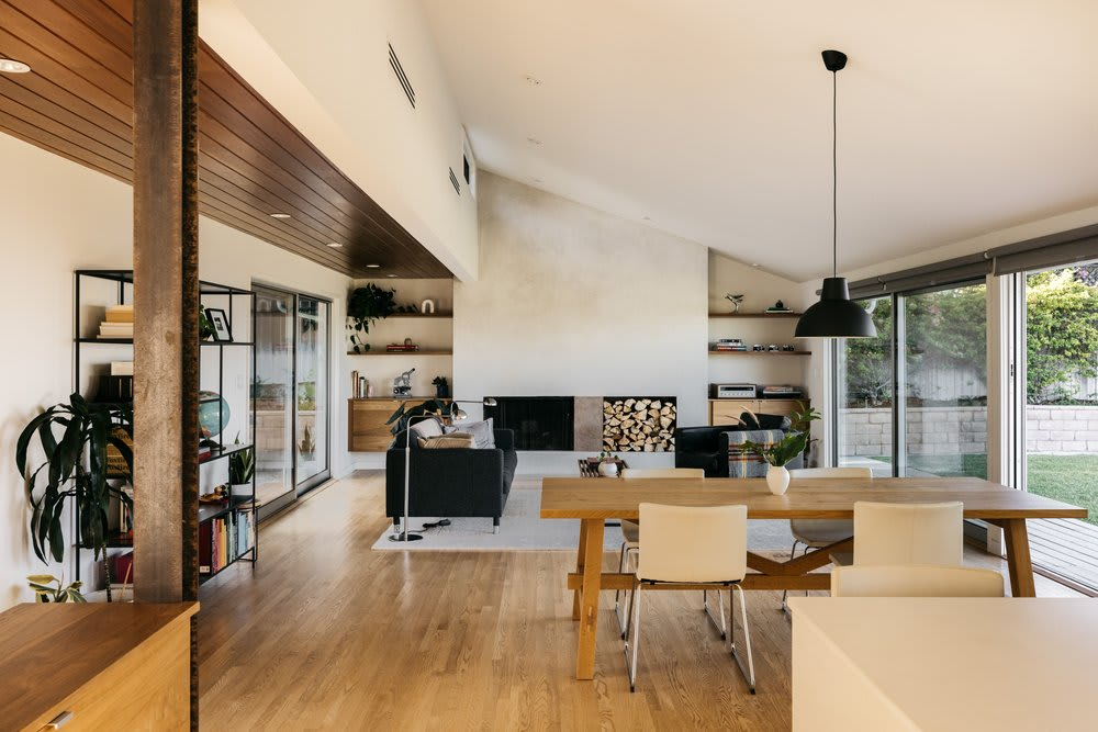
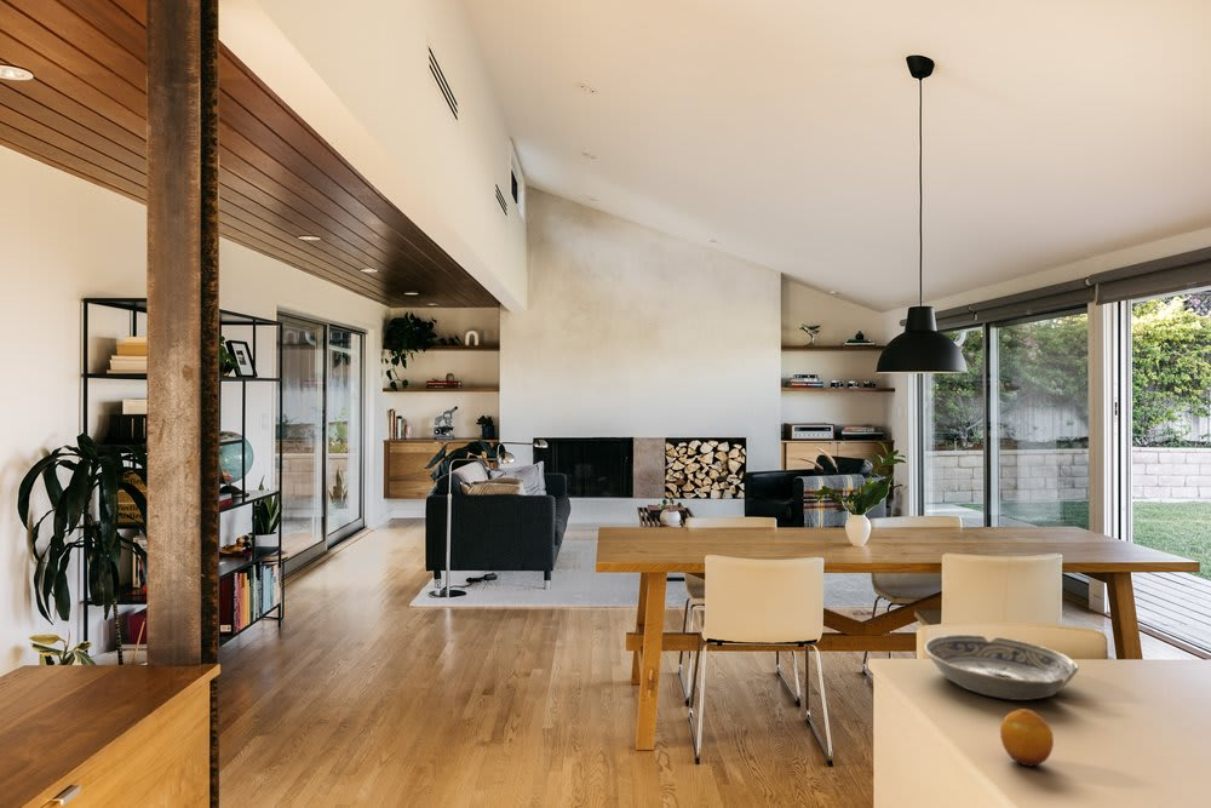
+ bowl [923,634,1080,701]
+ fruit [999,707,1055,768]
